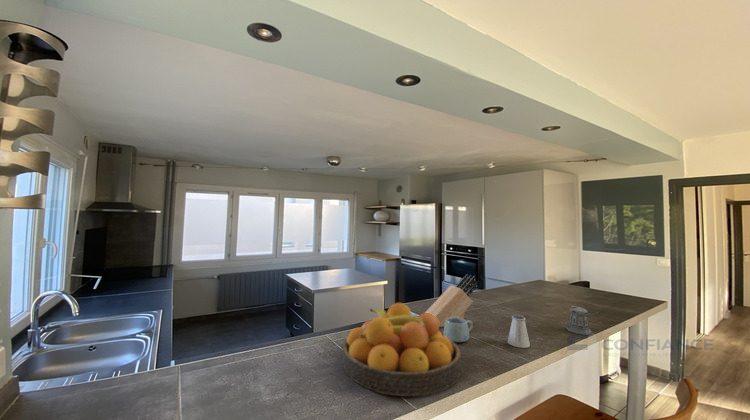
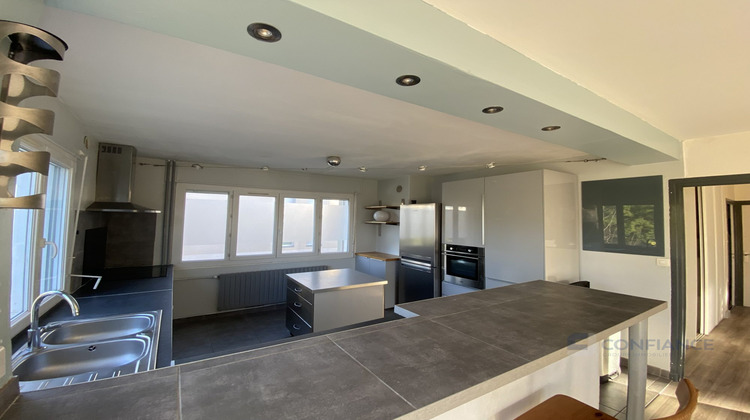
- knife block [424,273,479,328]
- pepper shaker [566,305,601,336]
- fruit bowl [342,302,462,397]
- mug [443,317,474,343]
- saltshaker [507,313,531,349]
